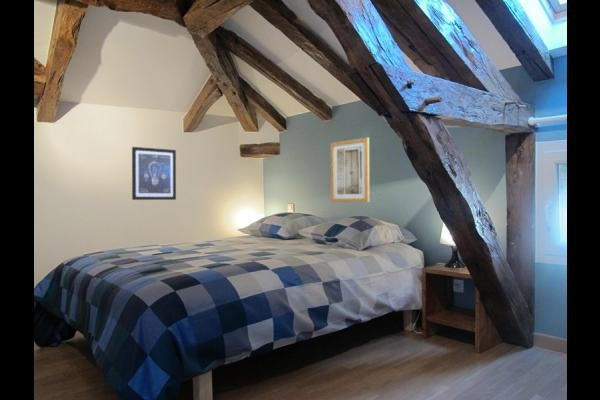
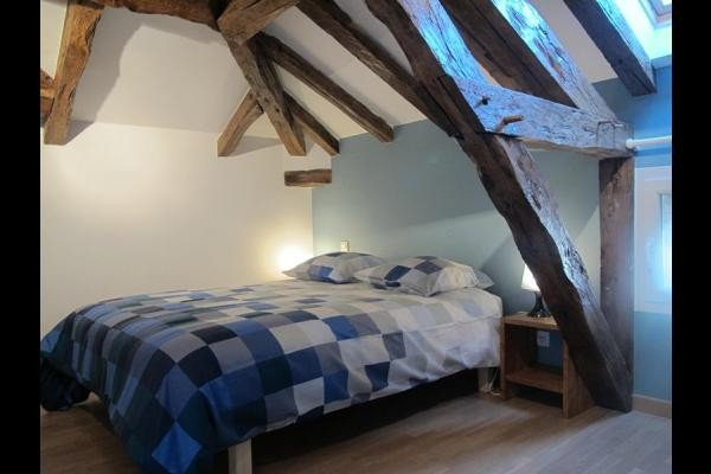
- wall art [330,136,370,203]
- wall art [131,146,177,201]
